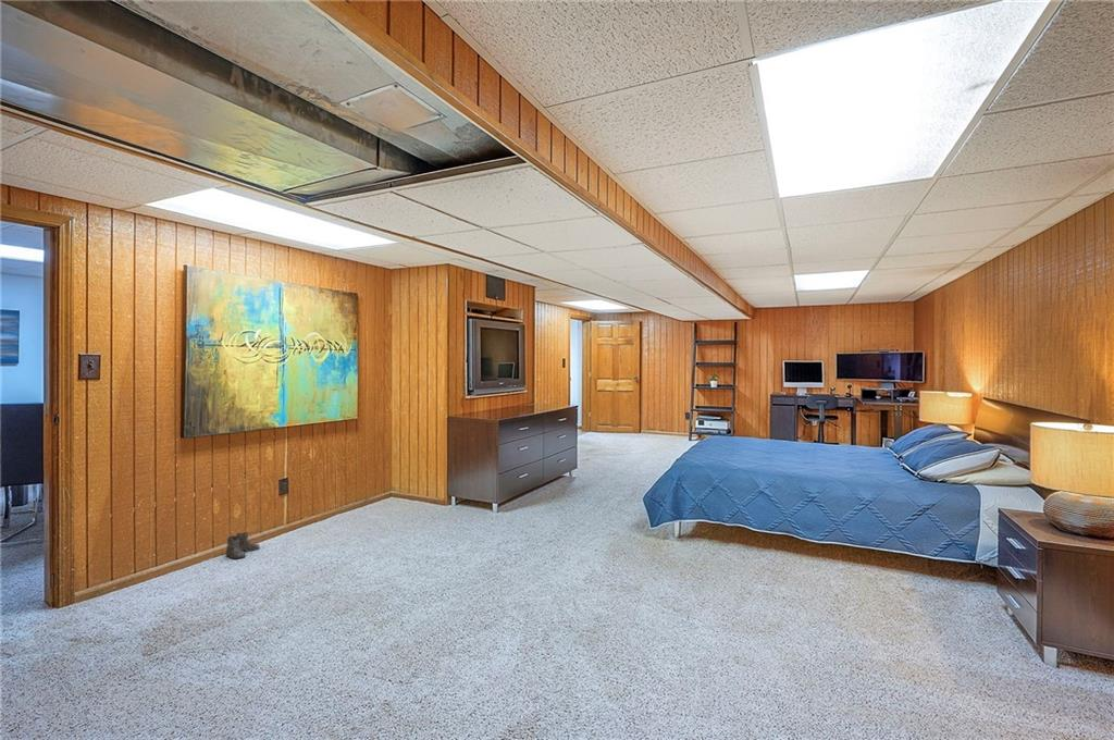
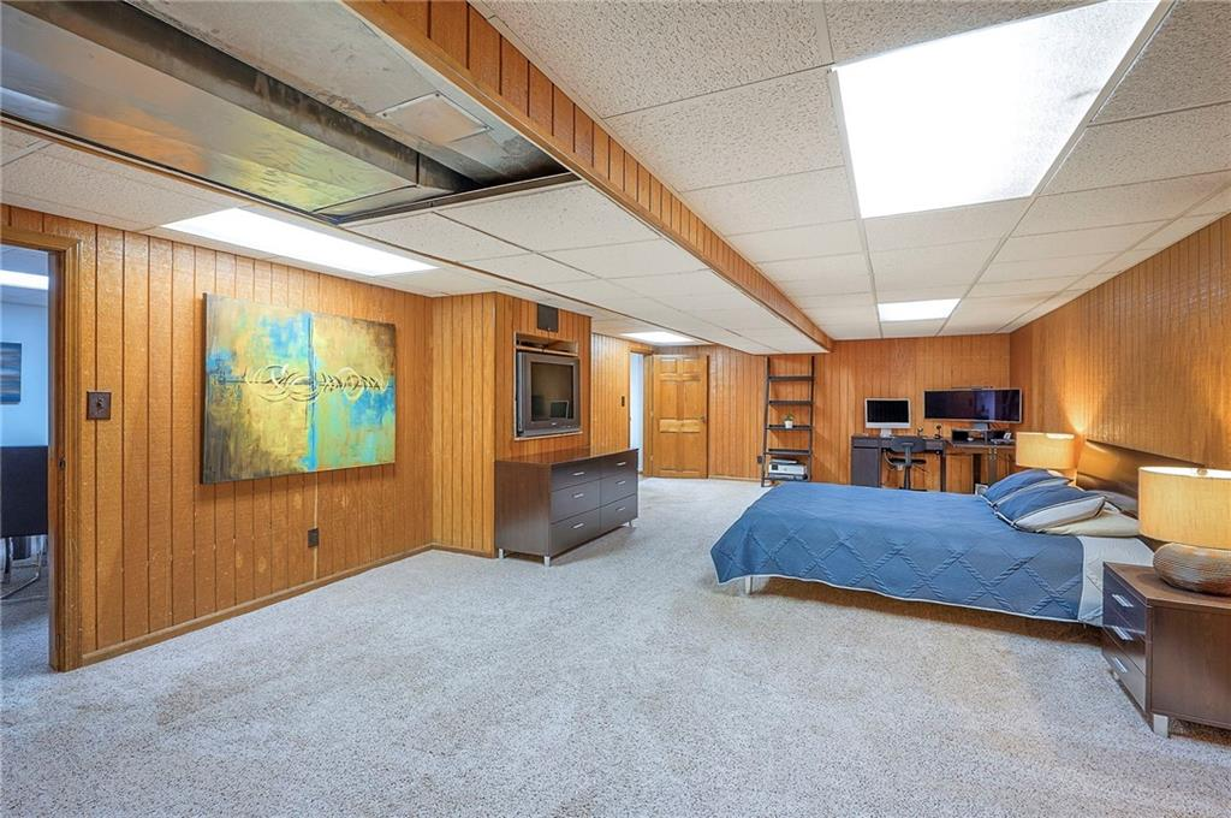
- boots [223,531,261,560]
